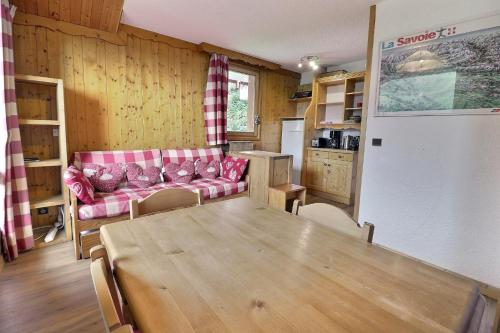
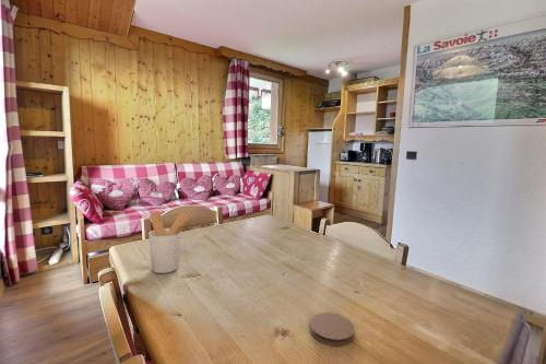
+ utensil holder [147,210,192,274]
+ coaster [309,312,356,347]
